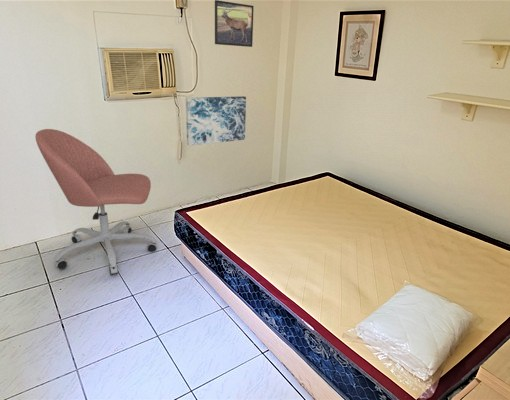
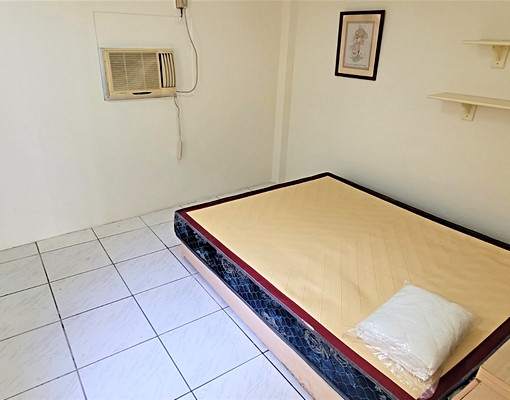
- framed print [214,0,255,48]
- wall art [185,95,247,146]
- office chair [34,128,158,276]
